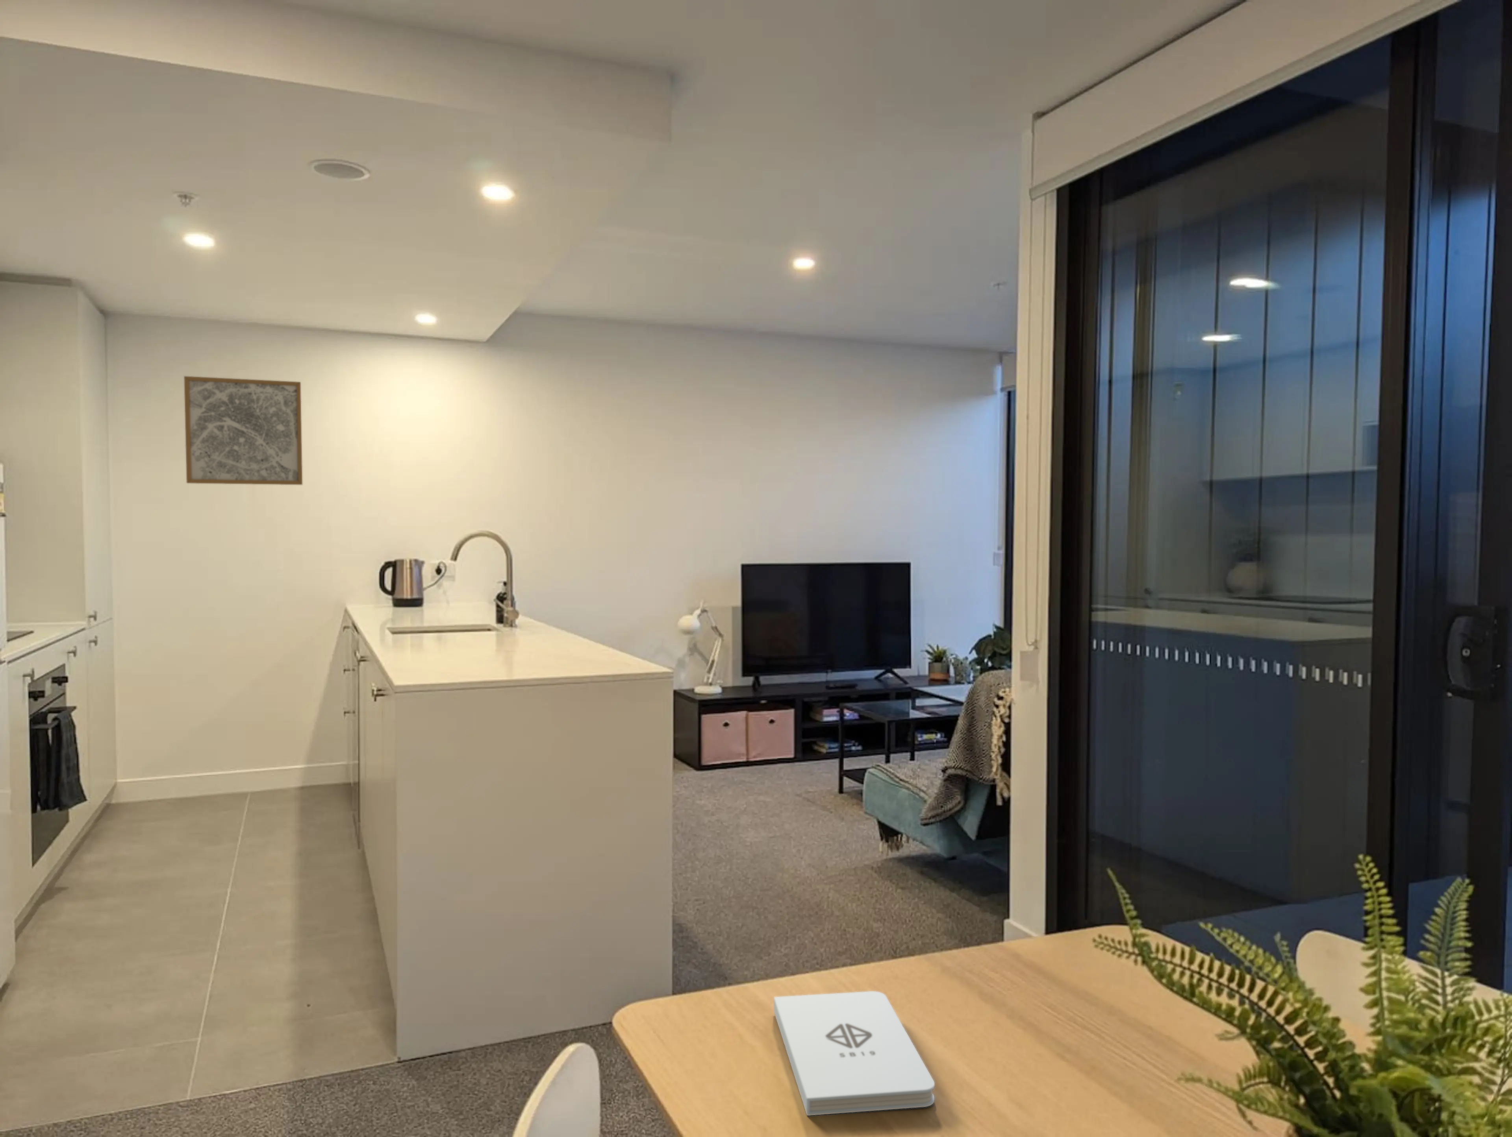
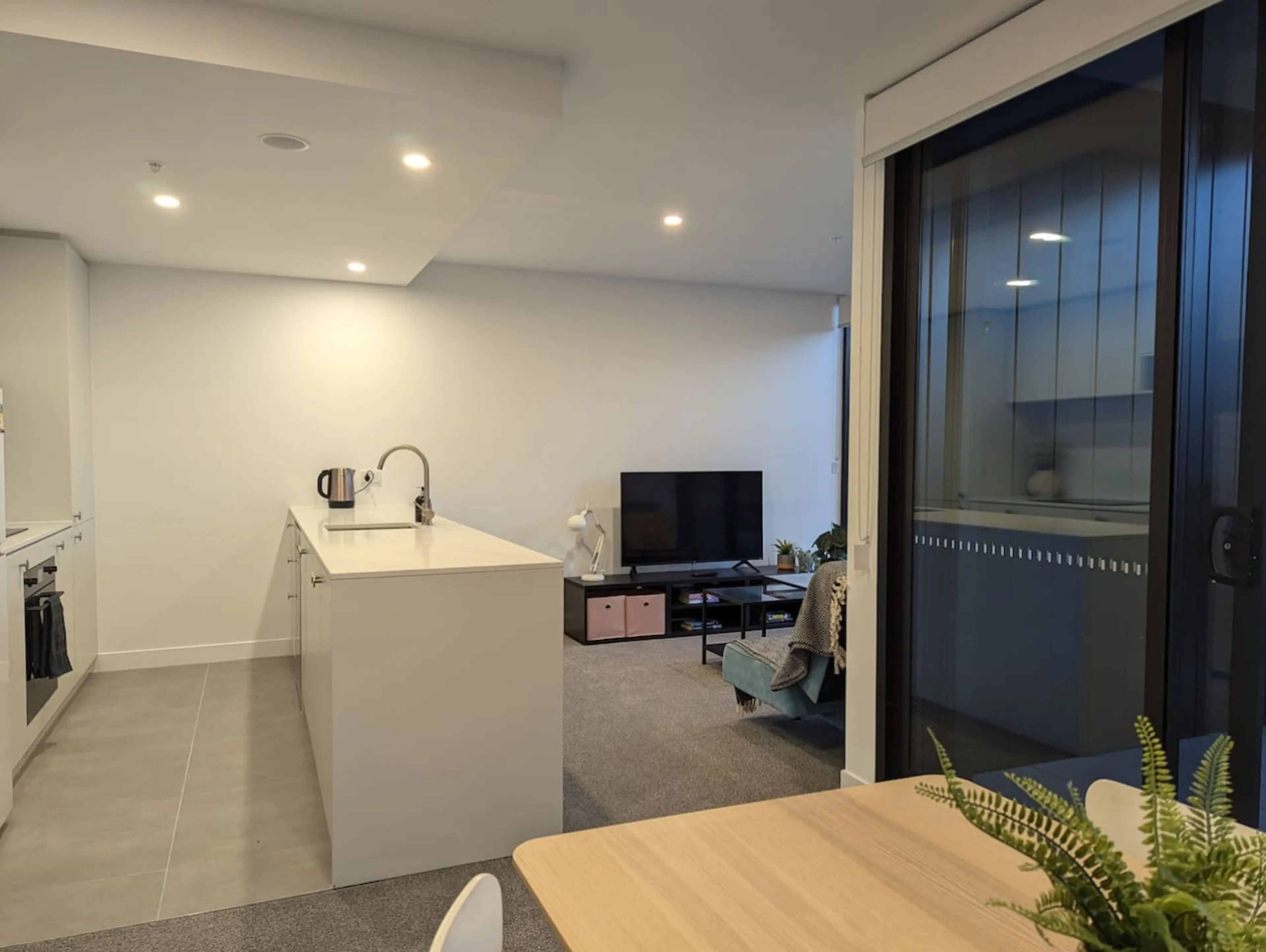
- notepad [774,990,935,1117]
- wall art [184,376,303,485]
